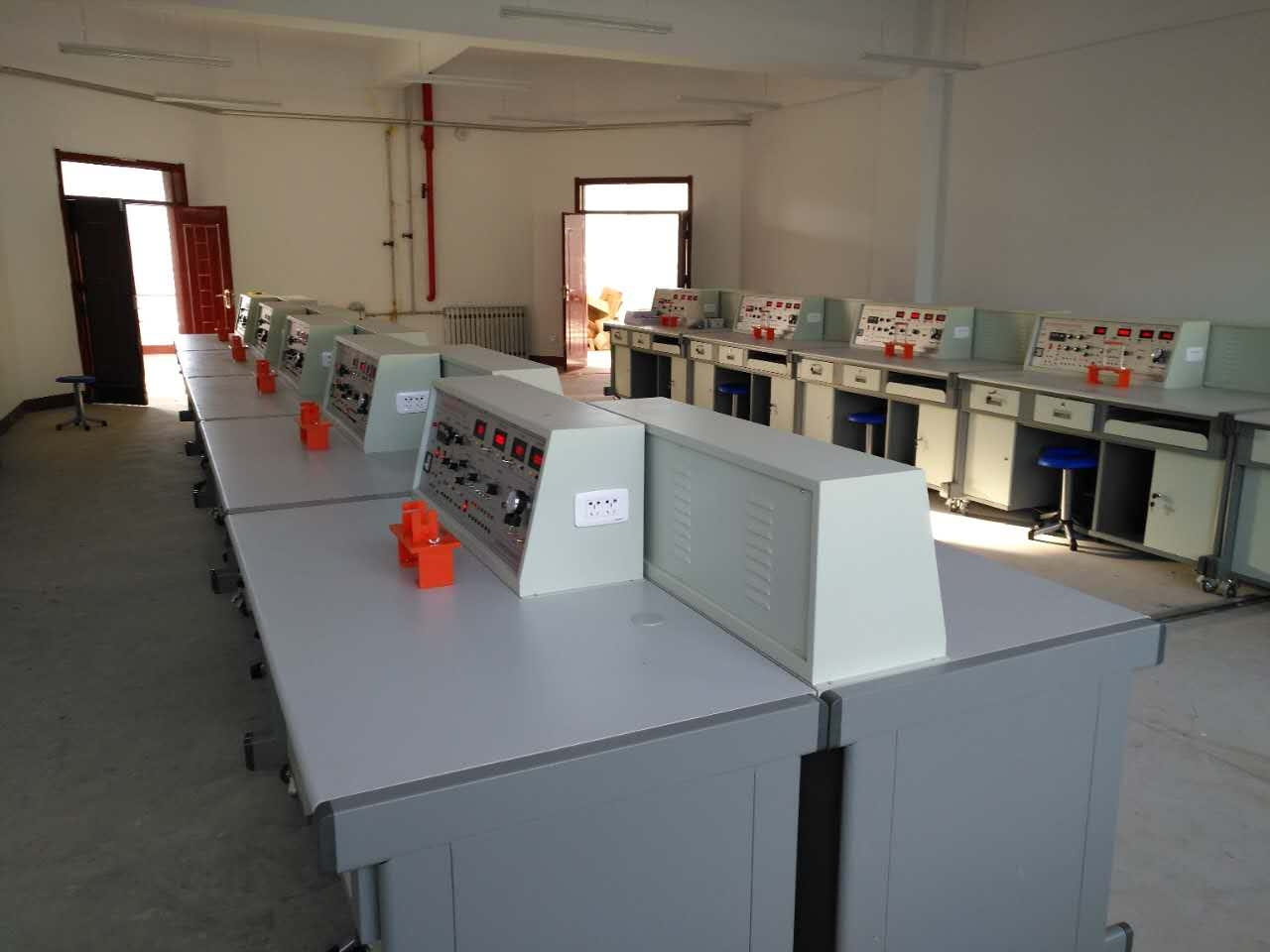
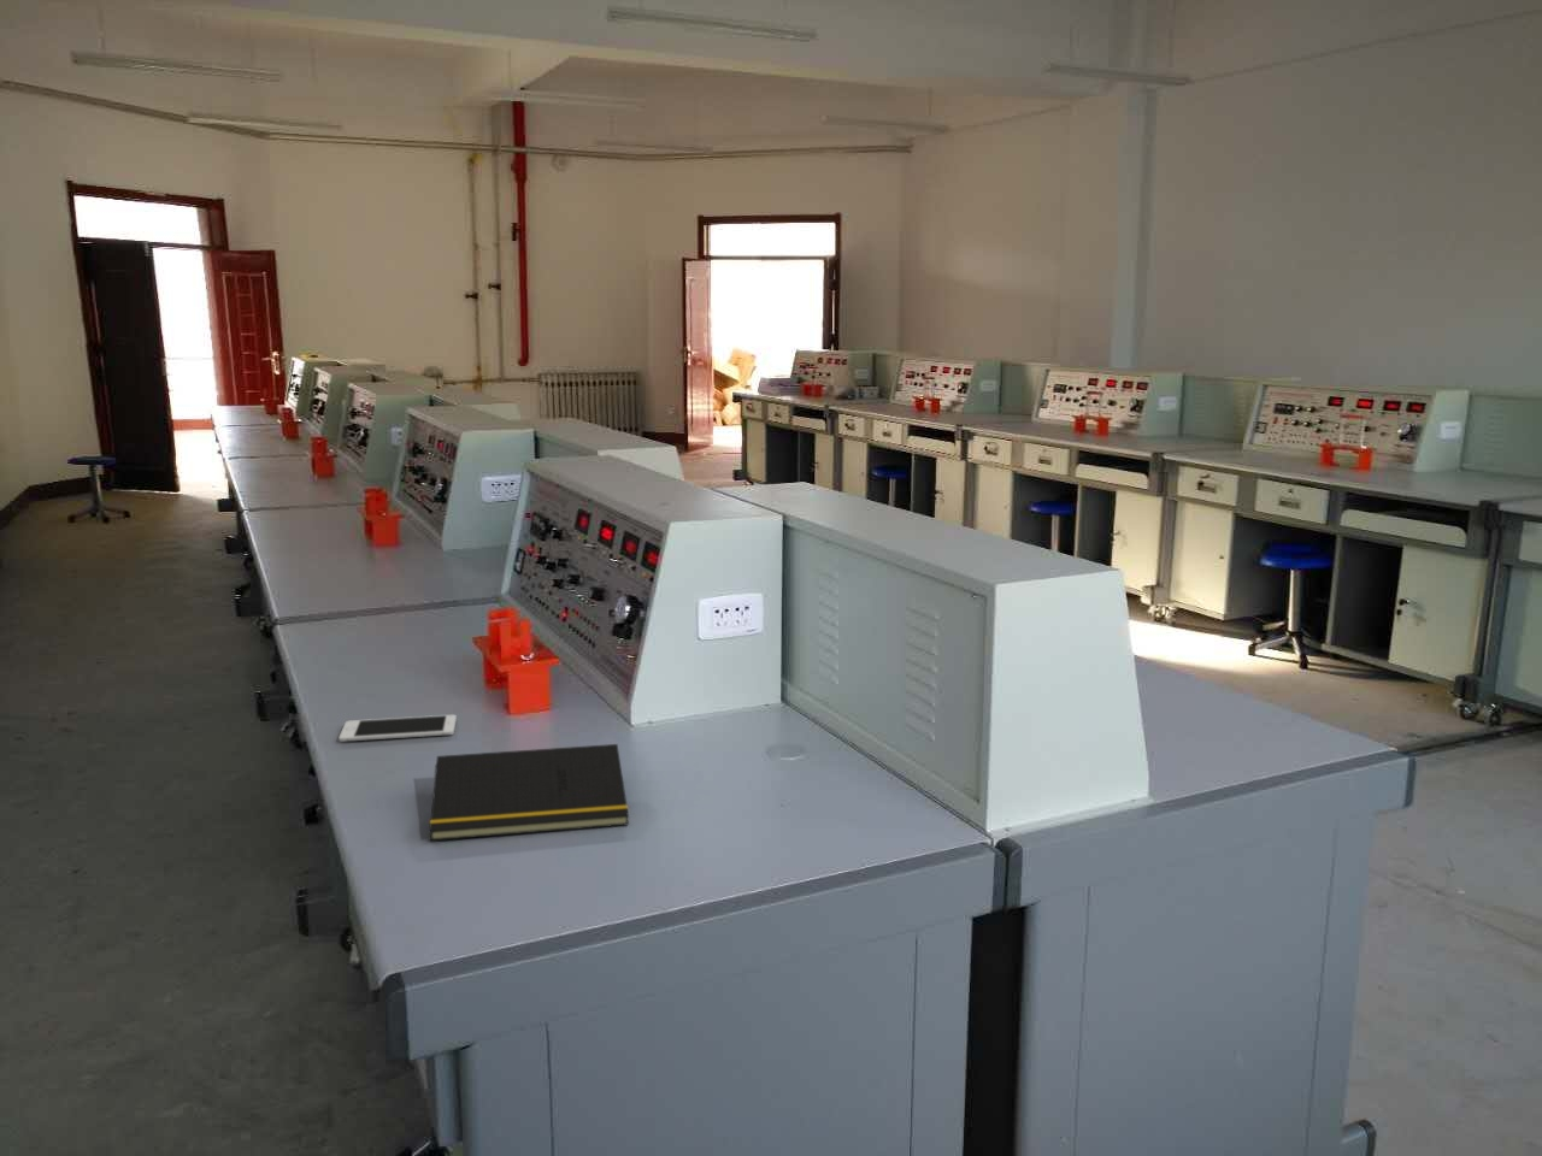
+ notepad [429,743,630,841]
+ cell phone [338,714,458,743]
